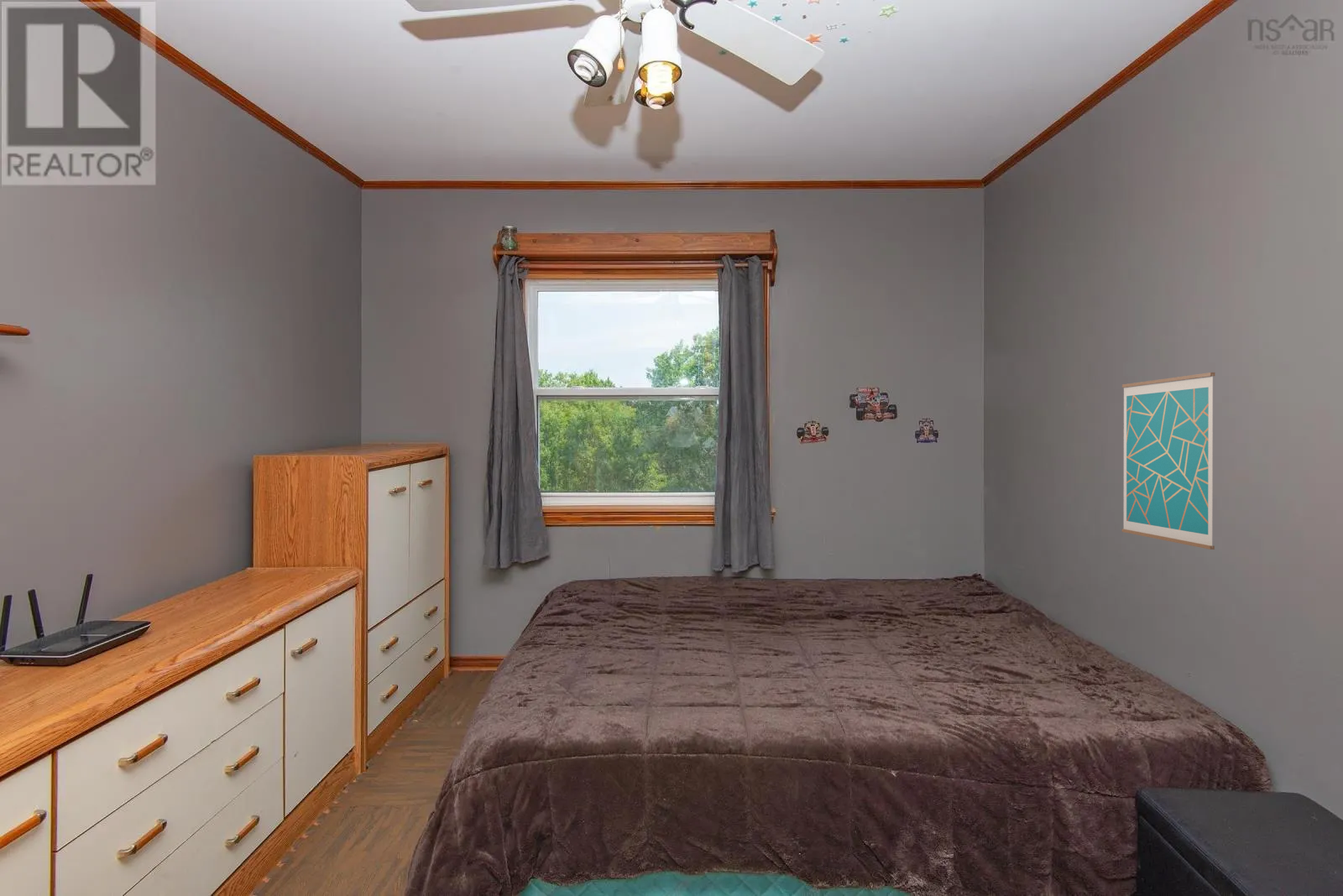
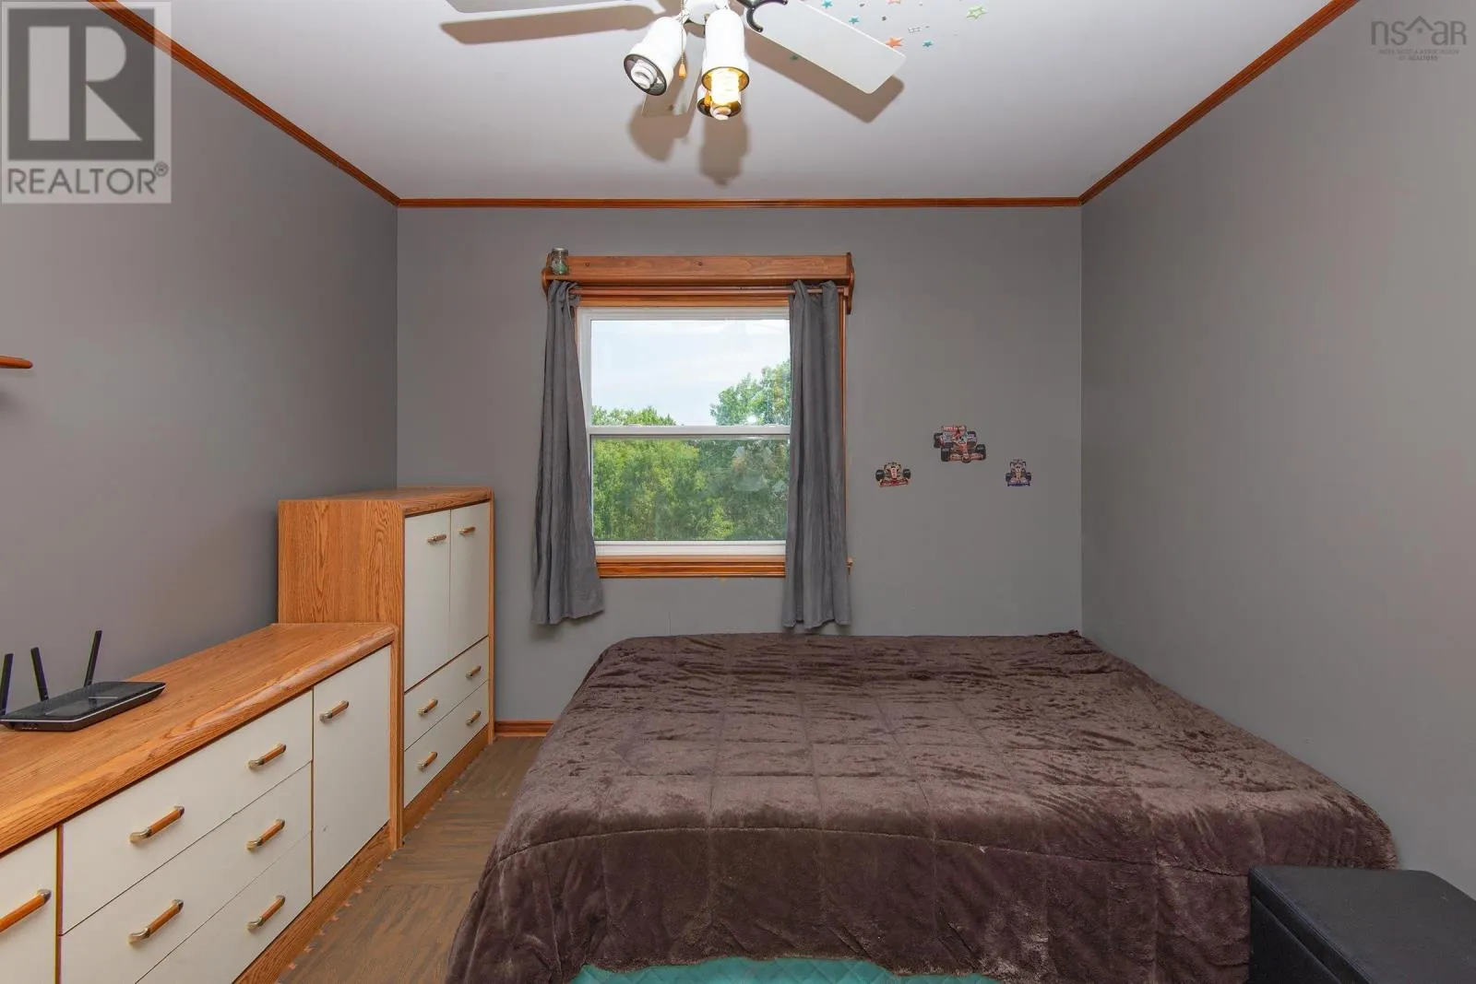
- wall art [1121,372,1215,550]
